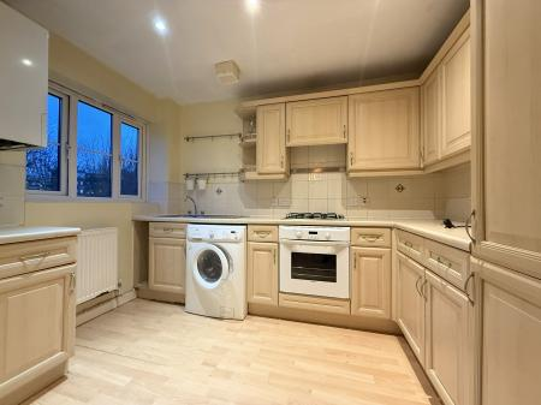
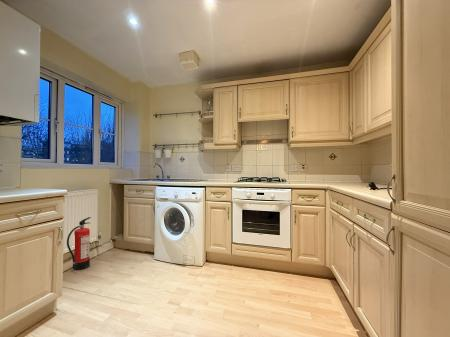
+ fire extinguisher [66,216,92,271]
